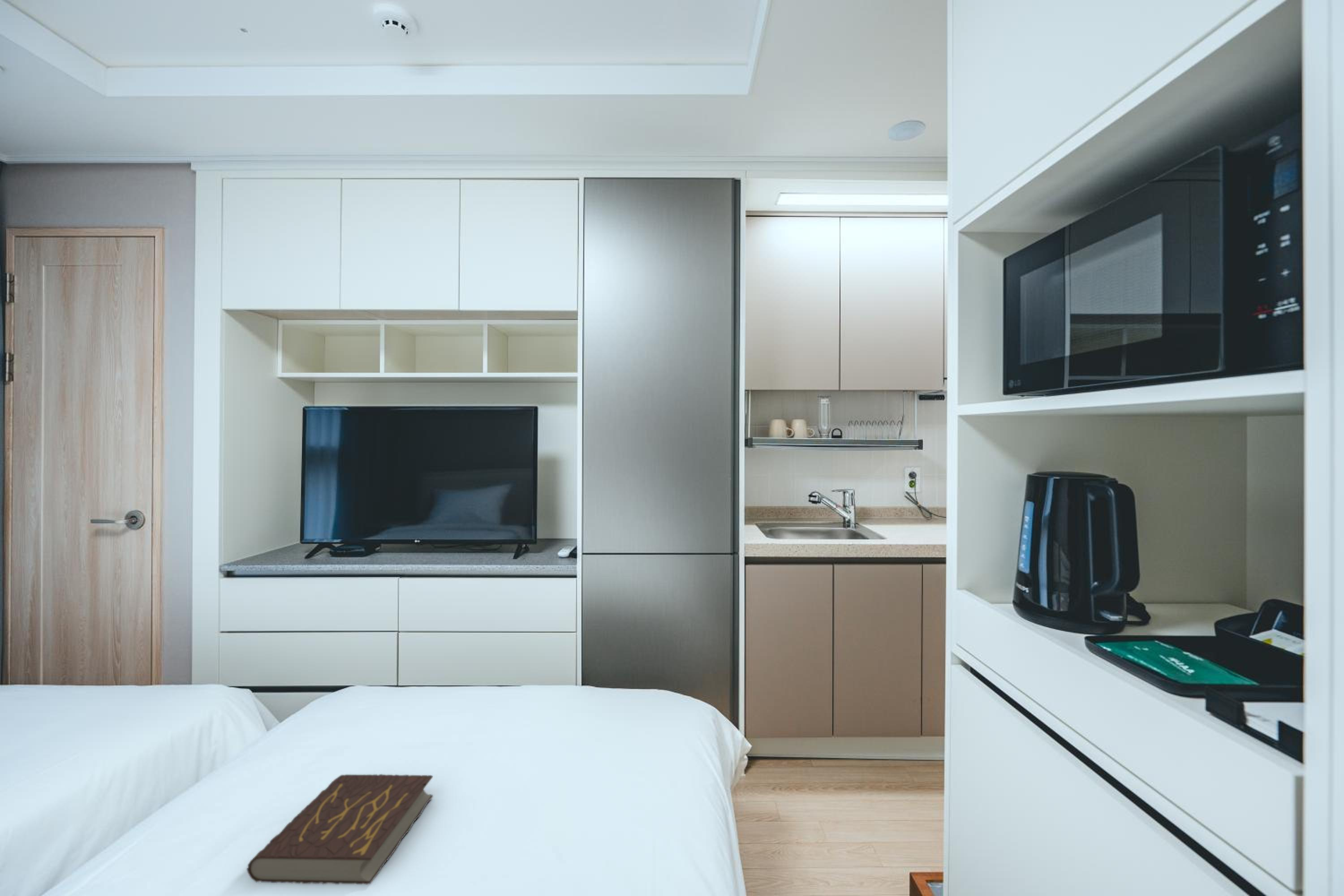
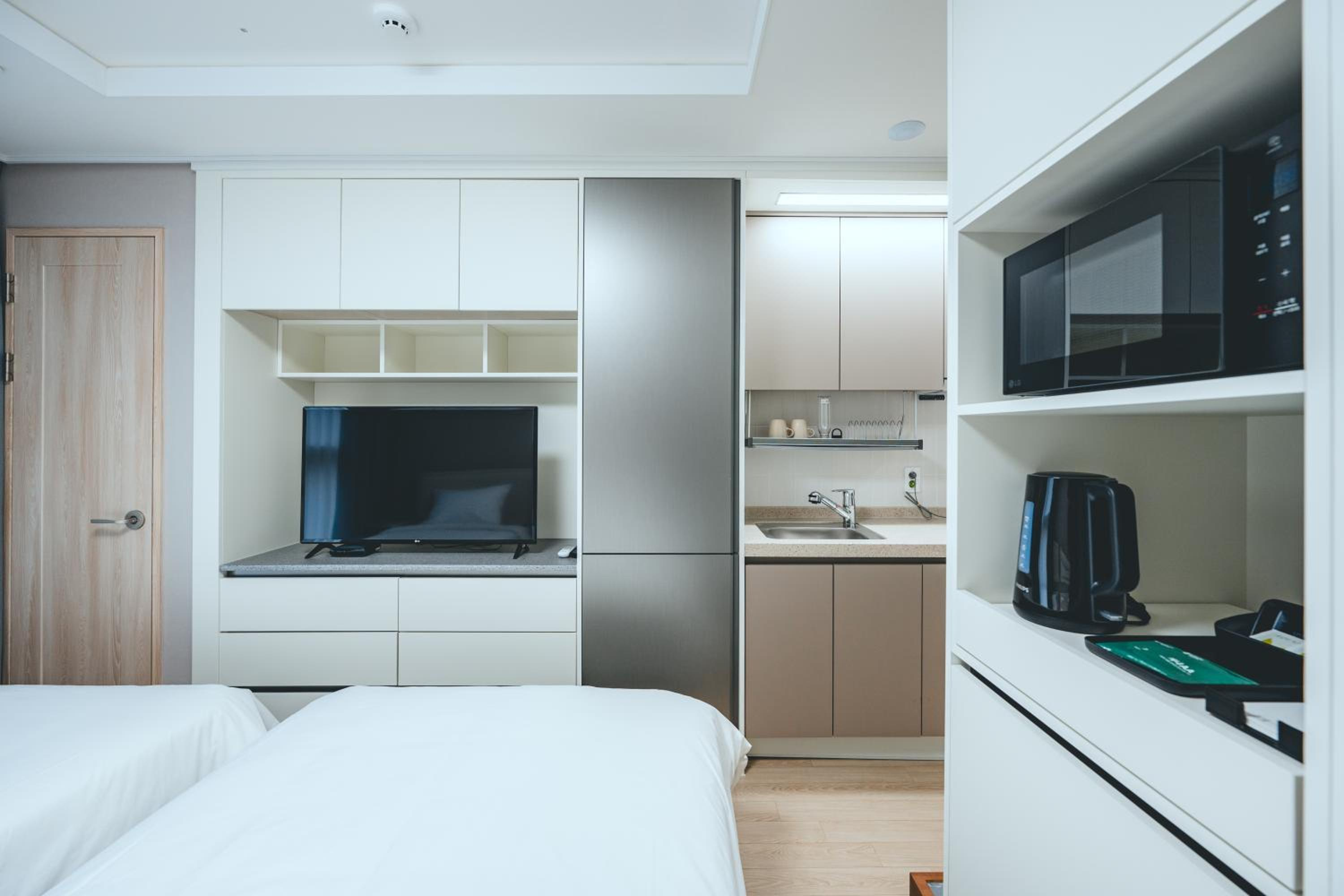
- book [246,774,433,885]
